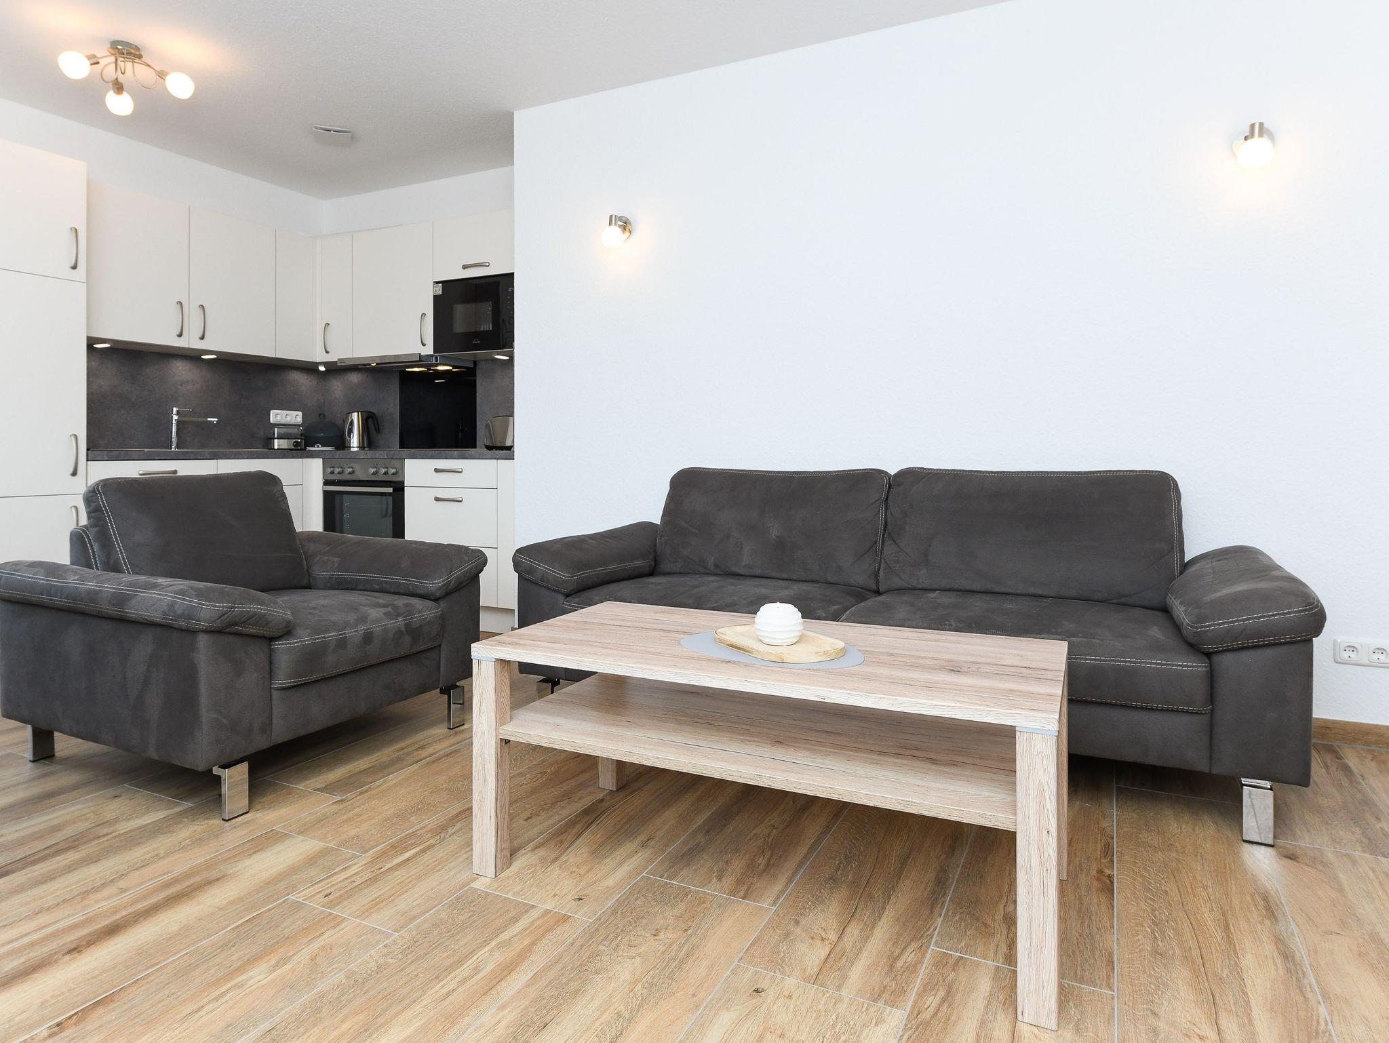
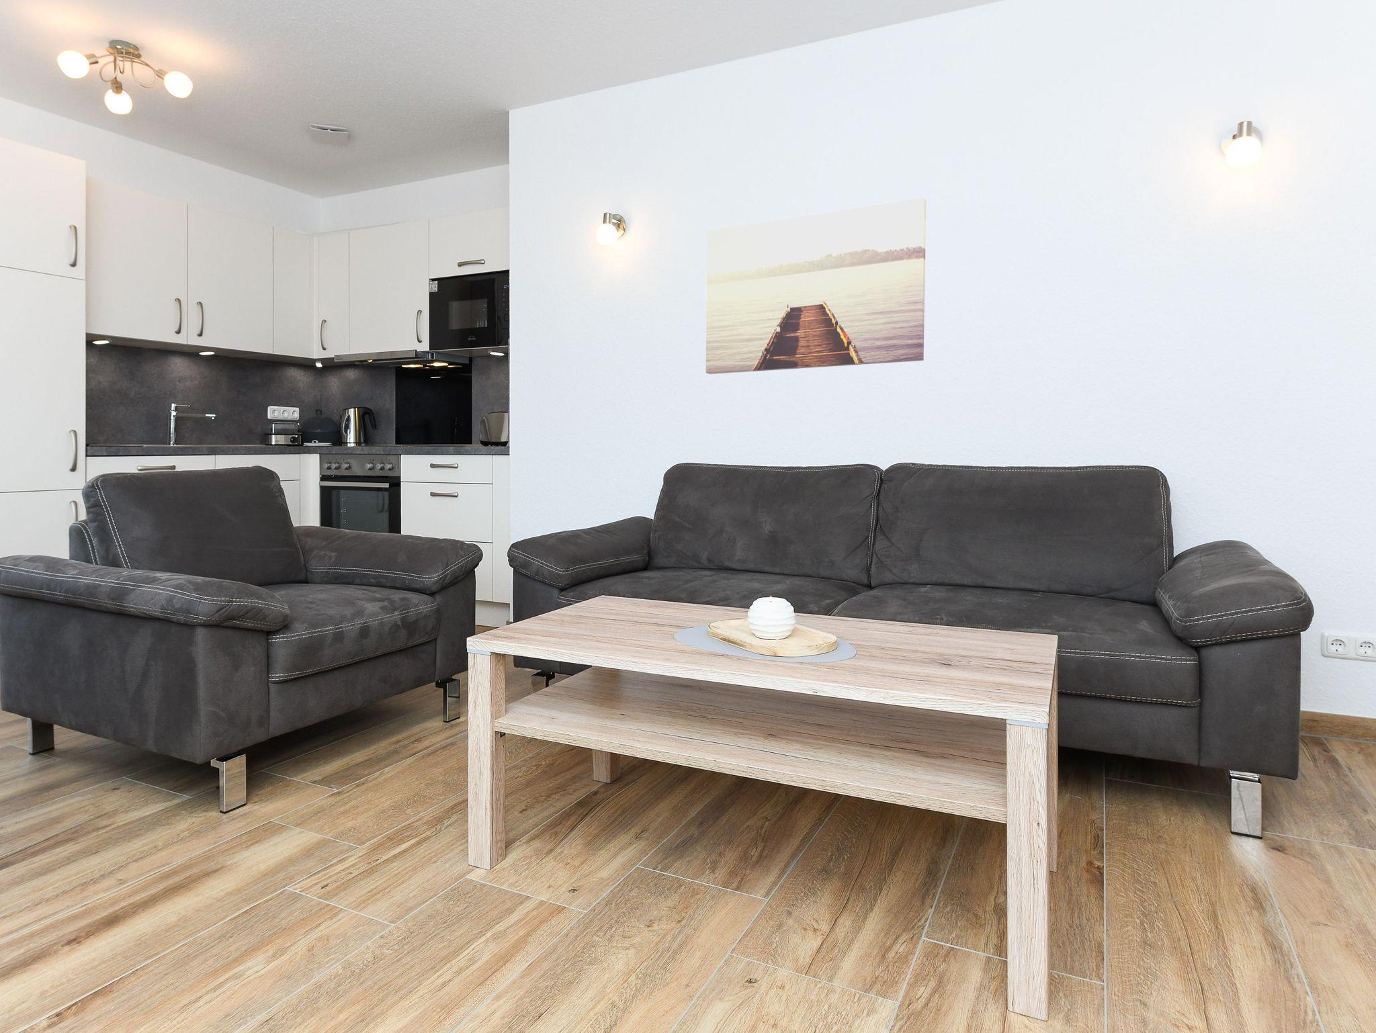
+ wall art [704,196,927,374]
